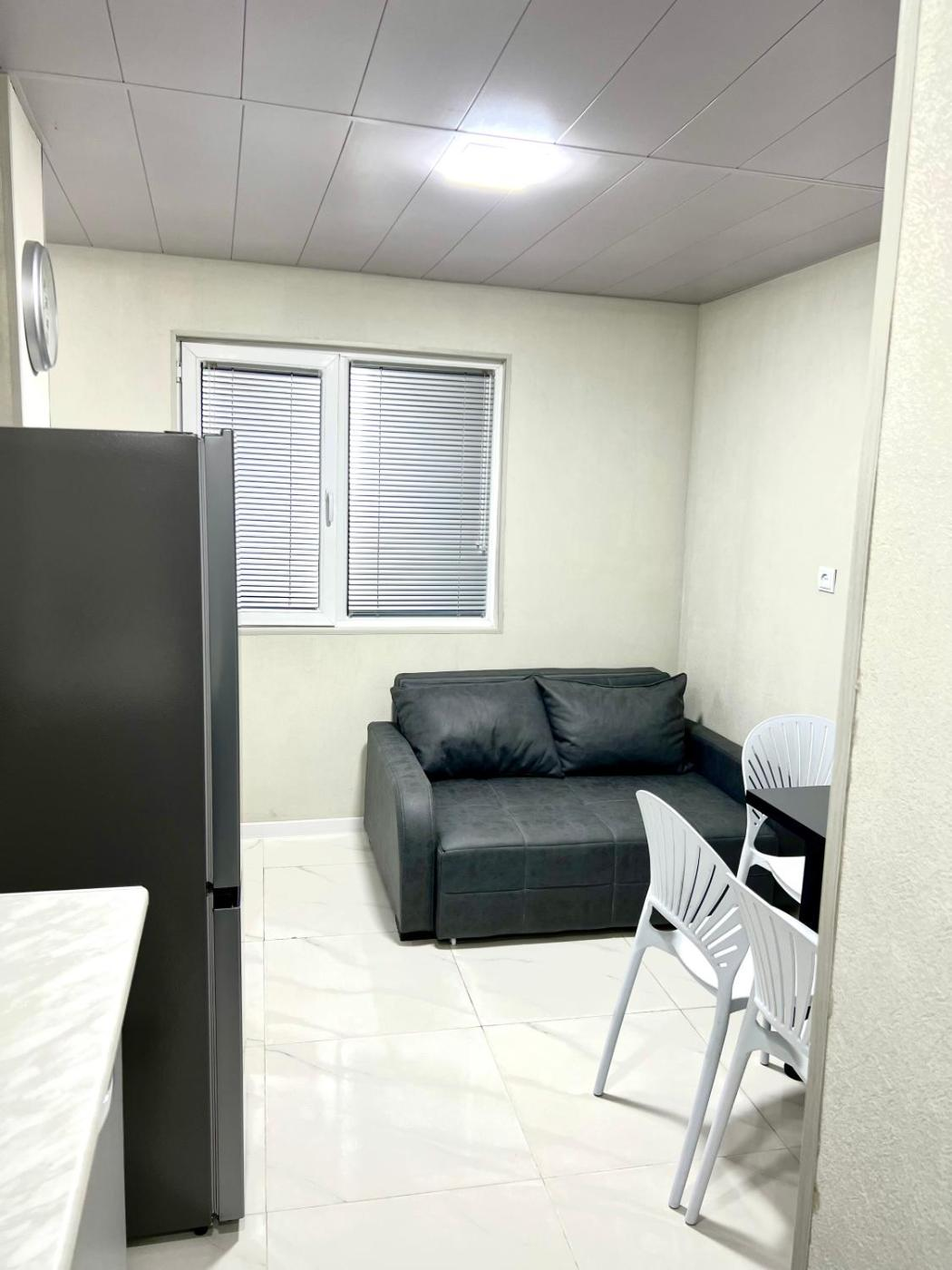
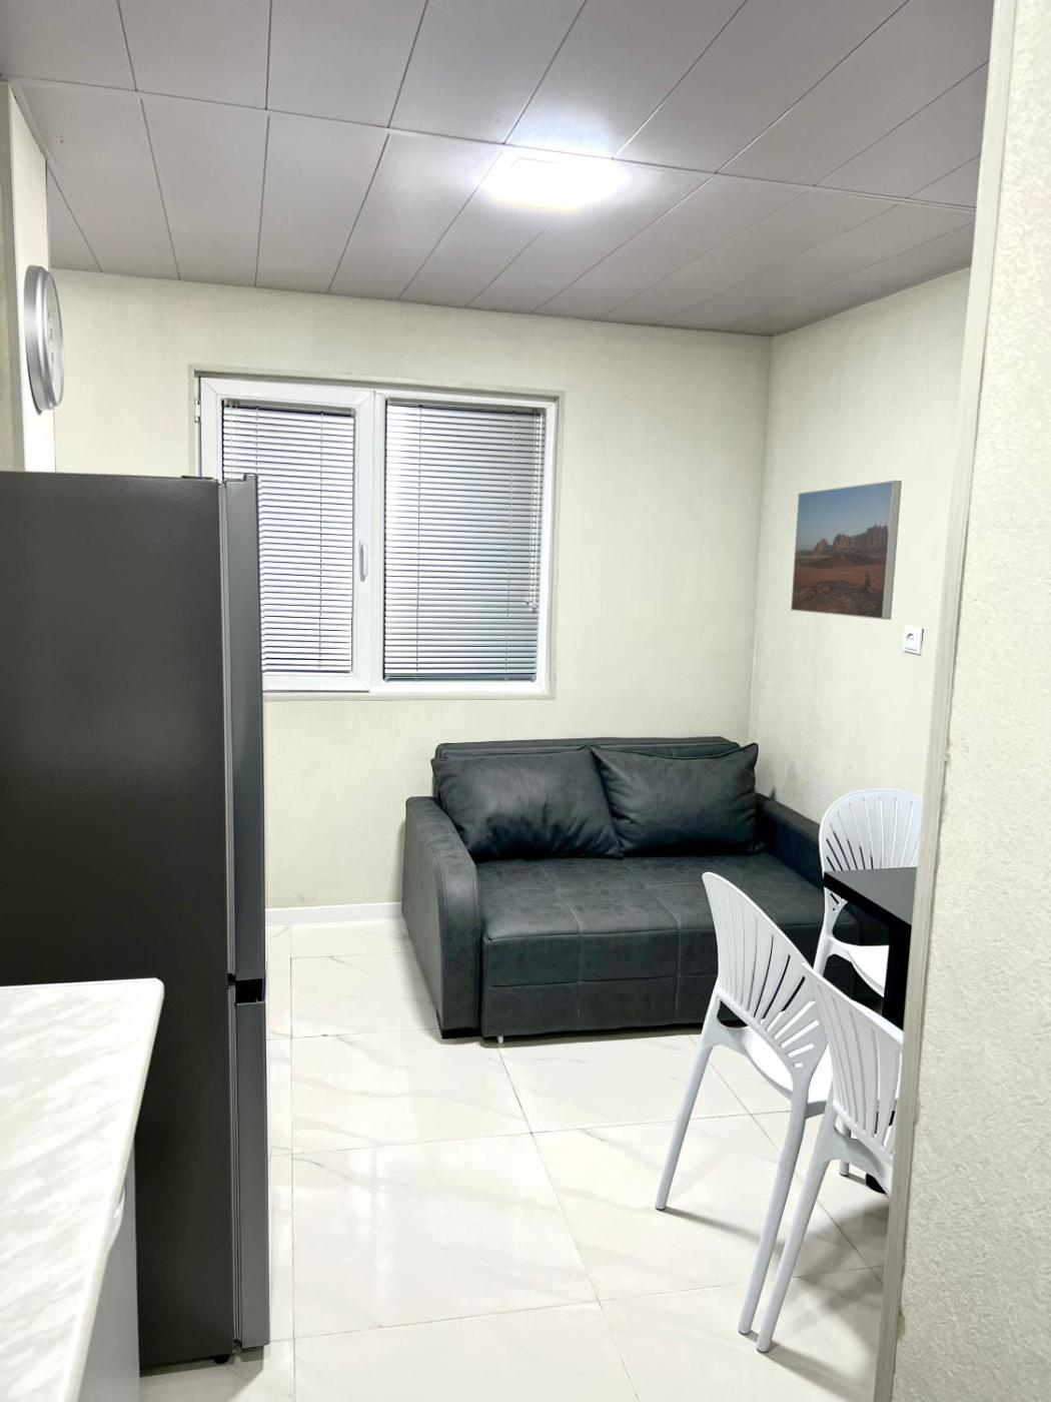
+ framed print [789,480,903,620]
